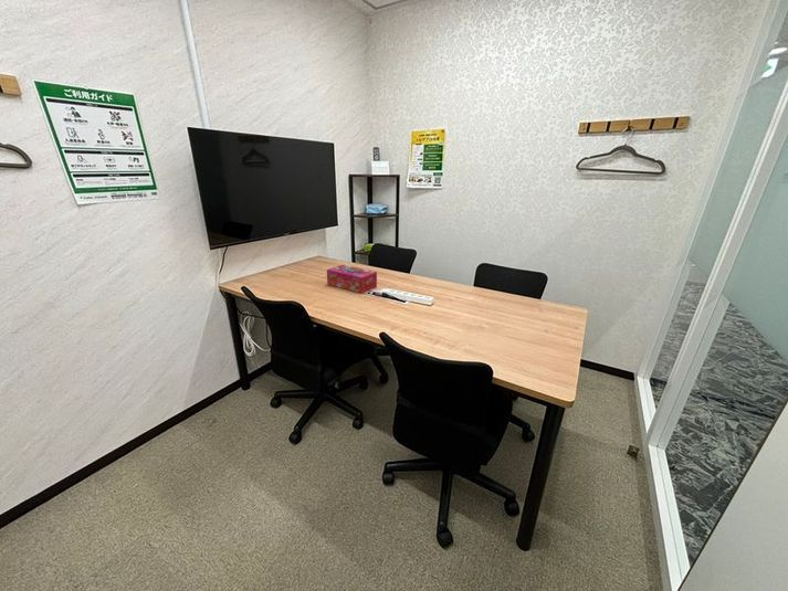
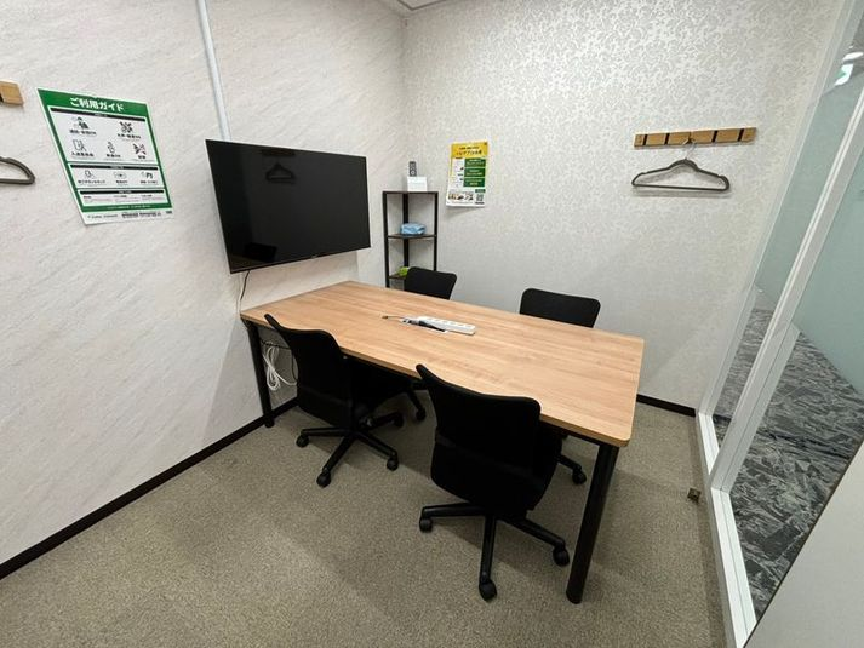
- tissue box [326,264,378,294]
